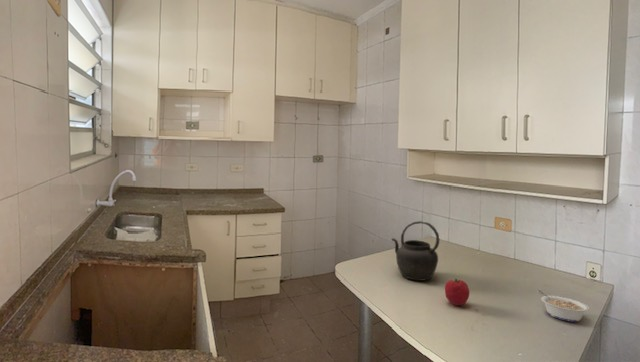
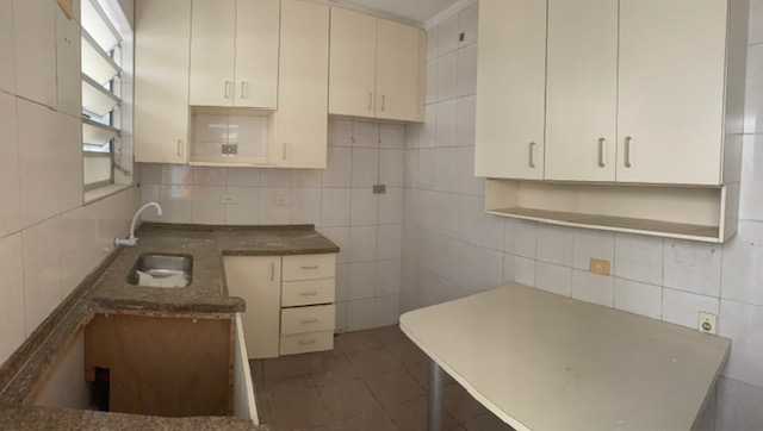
- kettle [390,220,440,282]
- fruit [444,278,471,307]
- legume [537,289,590,322]
